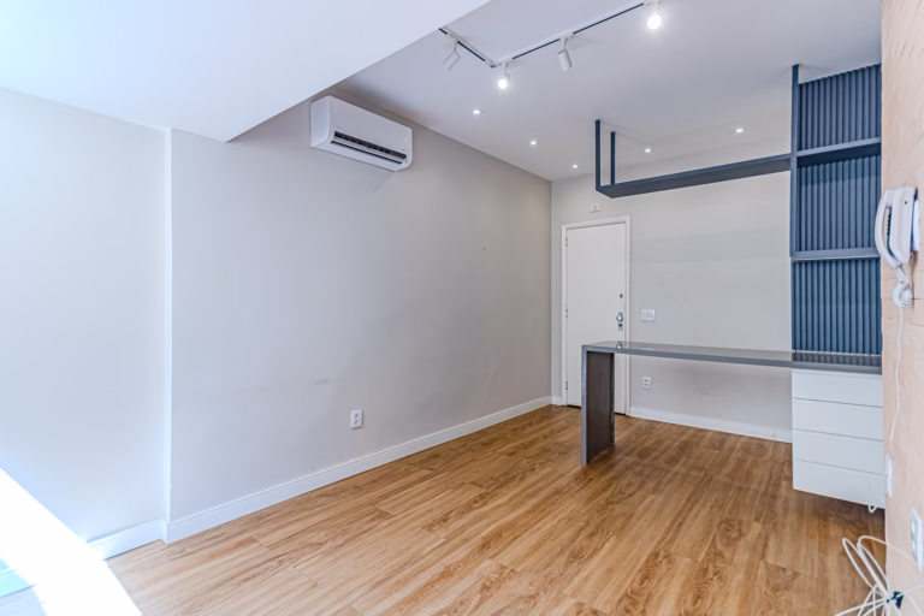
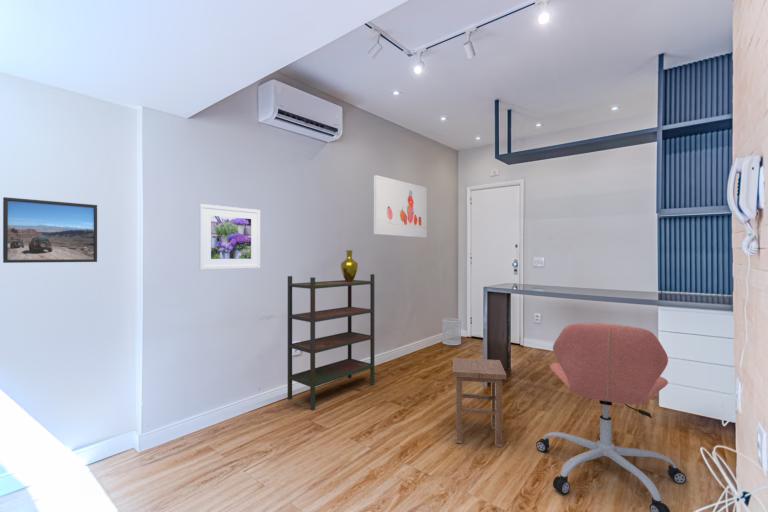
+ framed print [198,203,261,271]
+ vase [340,249,359,282]
+ bookshelf [287,273,375,410]
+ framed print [2,196,98,264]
+ office chair [535,322,687,512]
+ stool [452,357,507,448]
+ wall art [373,174,428,239]
+ wastebasket [441,317,462,346]
